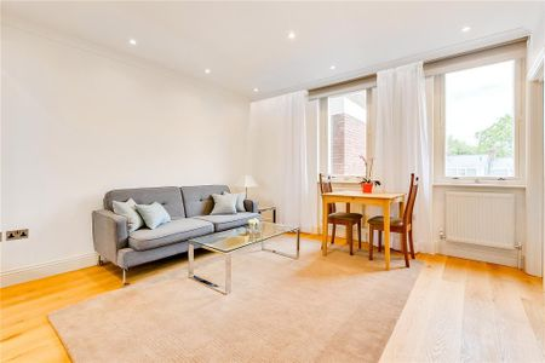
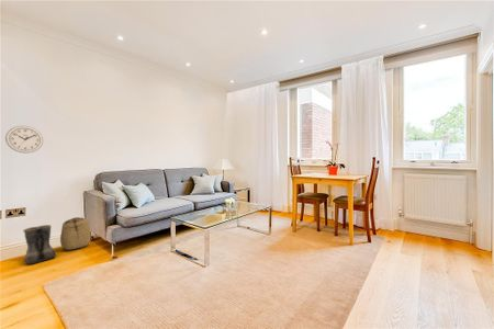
+ boots [22,224,58,265]
+ wall clock [4,125,44,155]
+ burlap sack [59,216,92,251]
